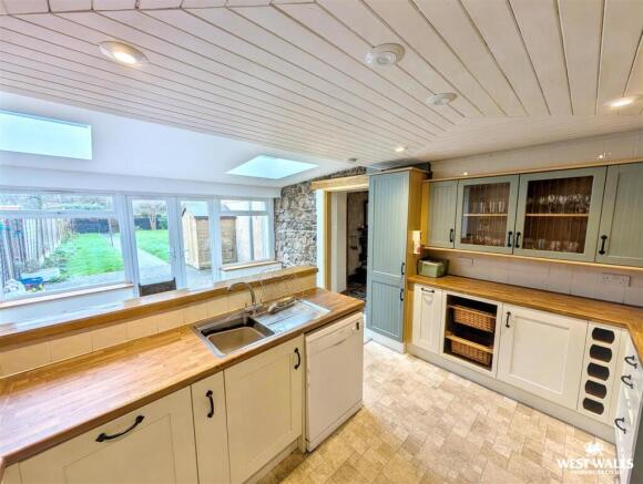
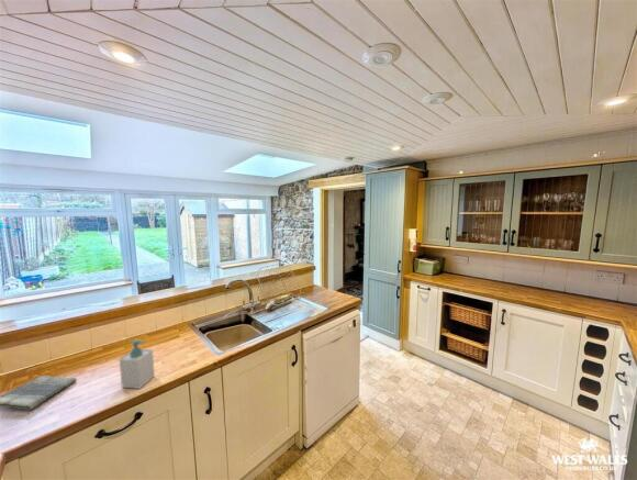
+ dish towel [0,375,78,411]
+ soap bottle [119,338,156,390]
